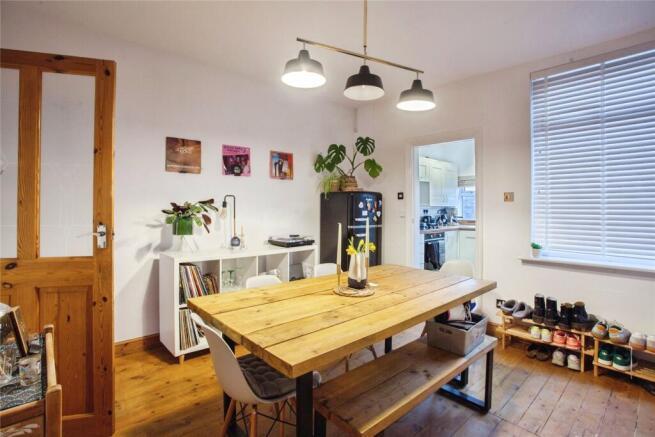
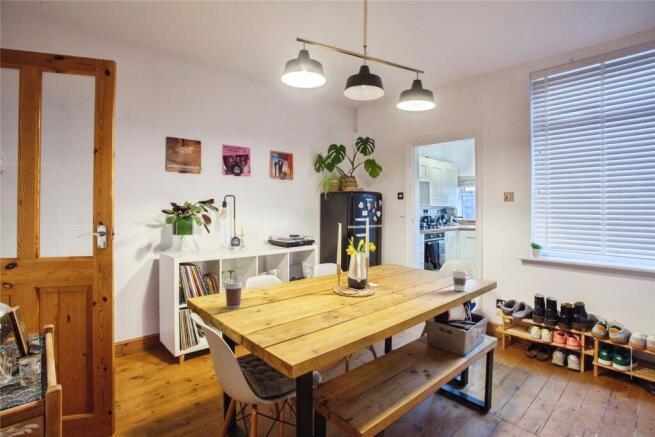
+ coffee cup [223,280,244,309]
+ coffee cup [451,268,469,292]
